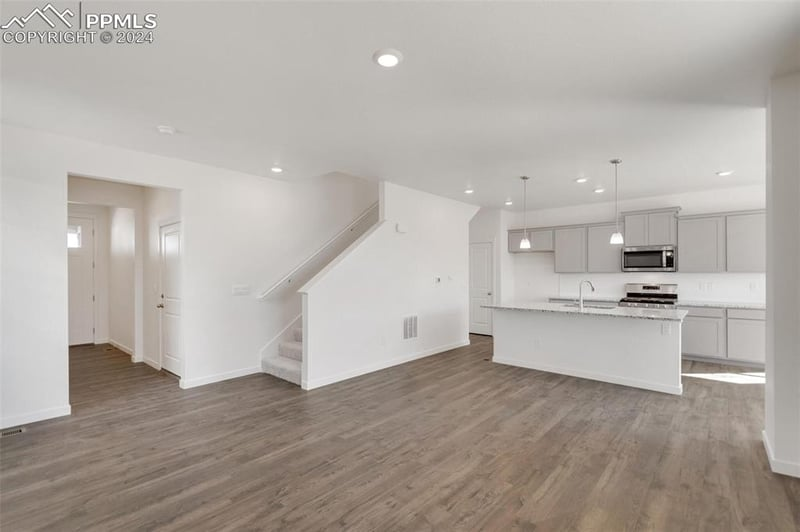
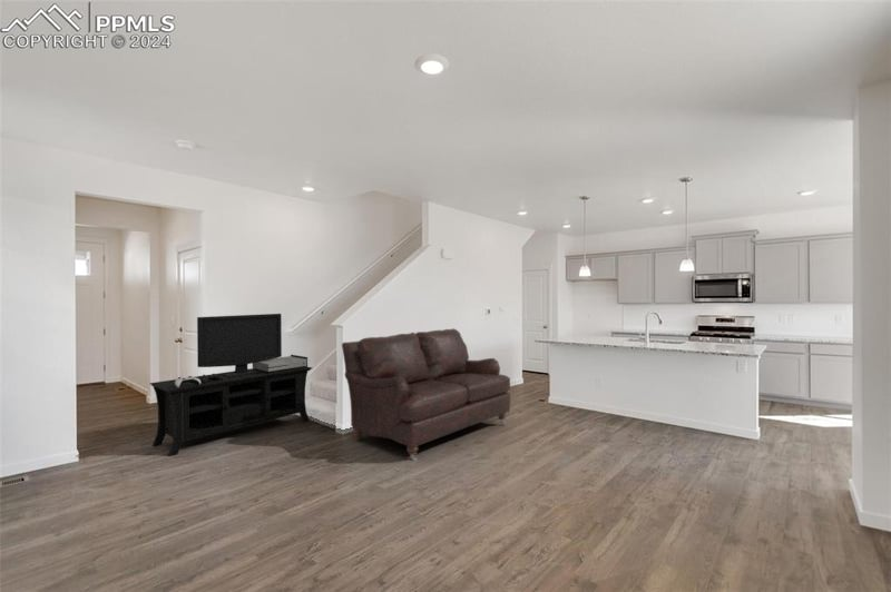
+ sofa [341,327,511,462]
+ media console [149,313,314,457]
